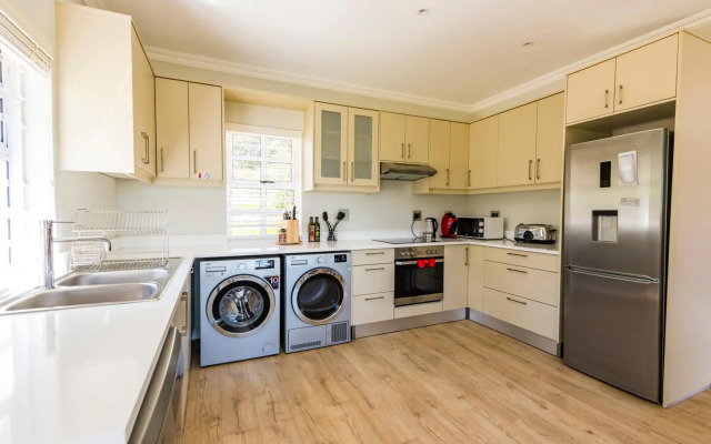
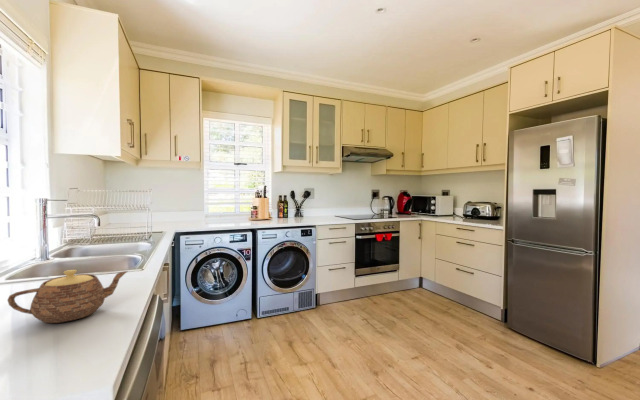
+ teapot [7,269,129,324]
